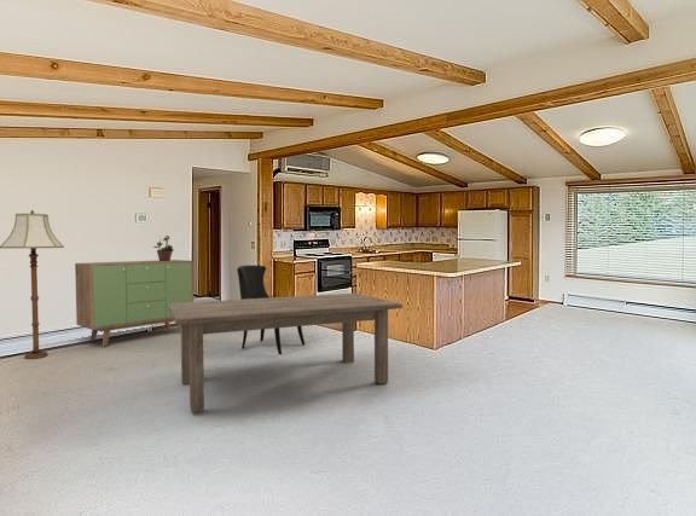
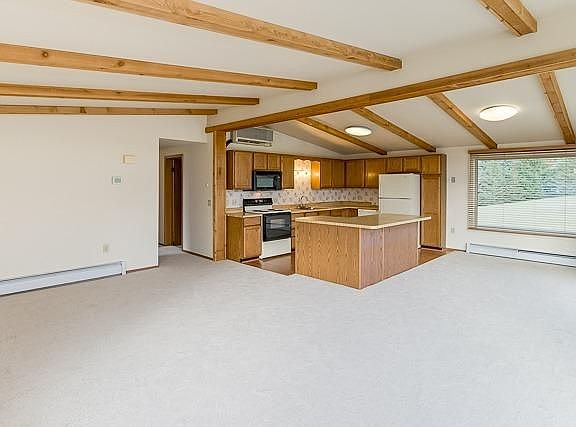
- potted plant [152,234,175,261]
- sideboard [74,259,195,347]
- dining chair [236,265,306,355]
- floor lamp [0,208,65,360]
- dining table [168,292,404,413]
